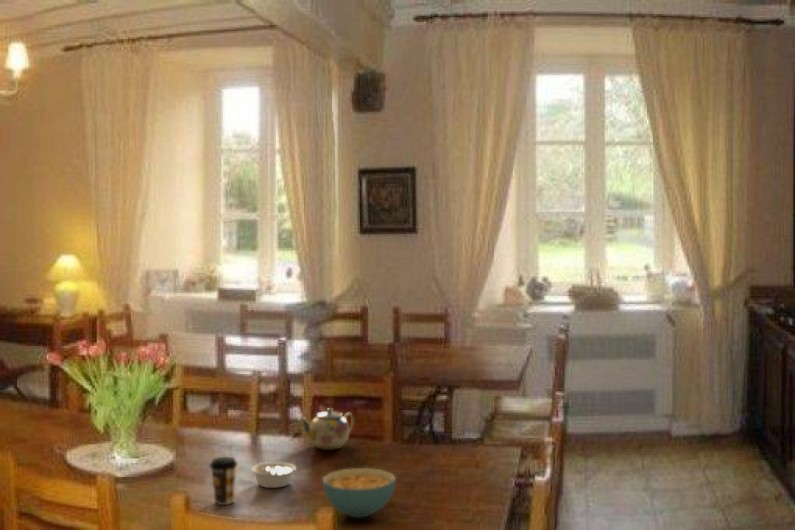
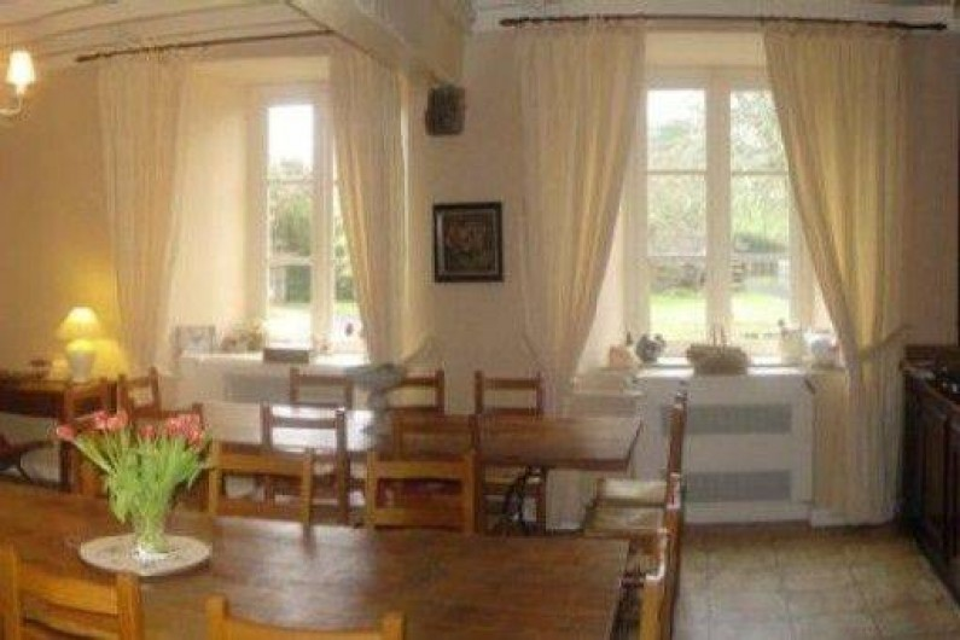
- cereal bowl [321,467,397,519]
- legume [250,461,297,489]
- teapot [298,407,355,451]
- coffee cup [209,456,239,506]
